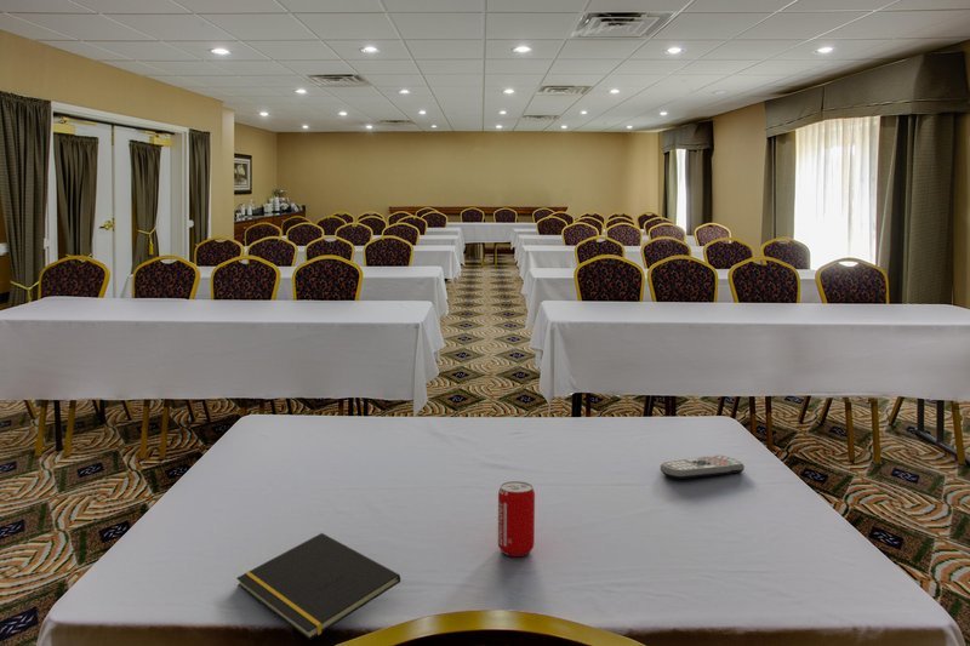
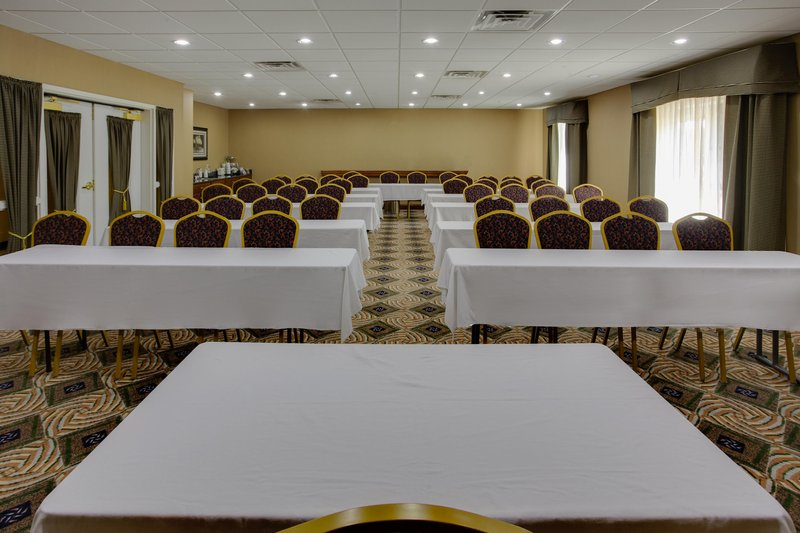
- remote control [658,455,746,480]
- notepad [235,532,401,641]
- beverage can [497,480,536,558]
